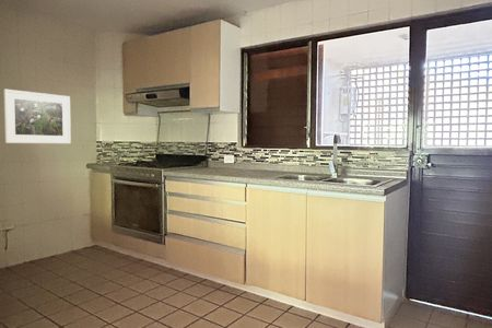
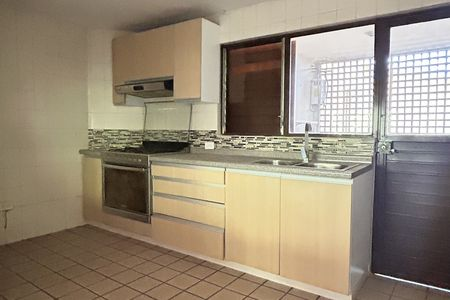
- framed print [3,87,72,144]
